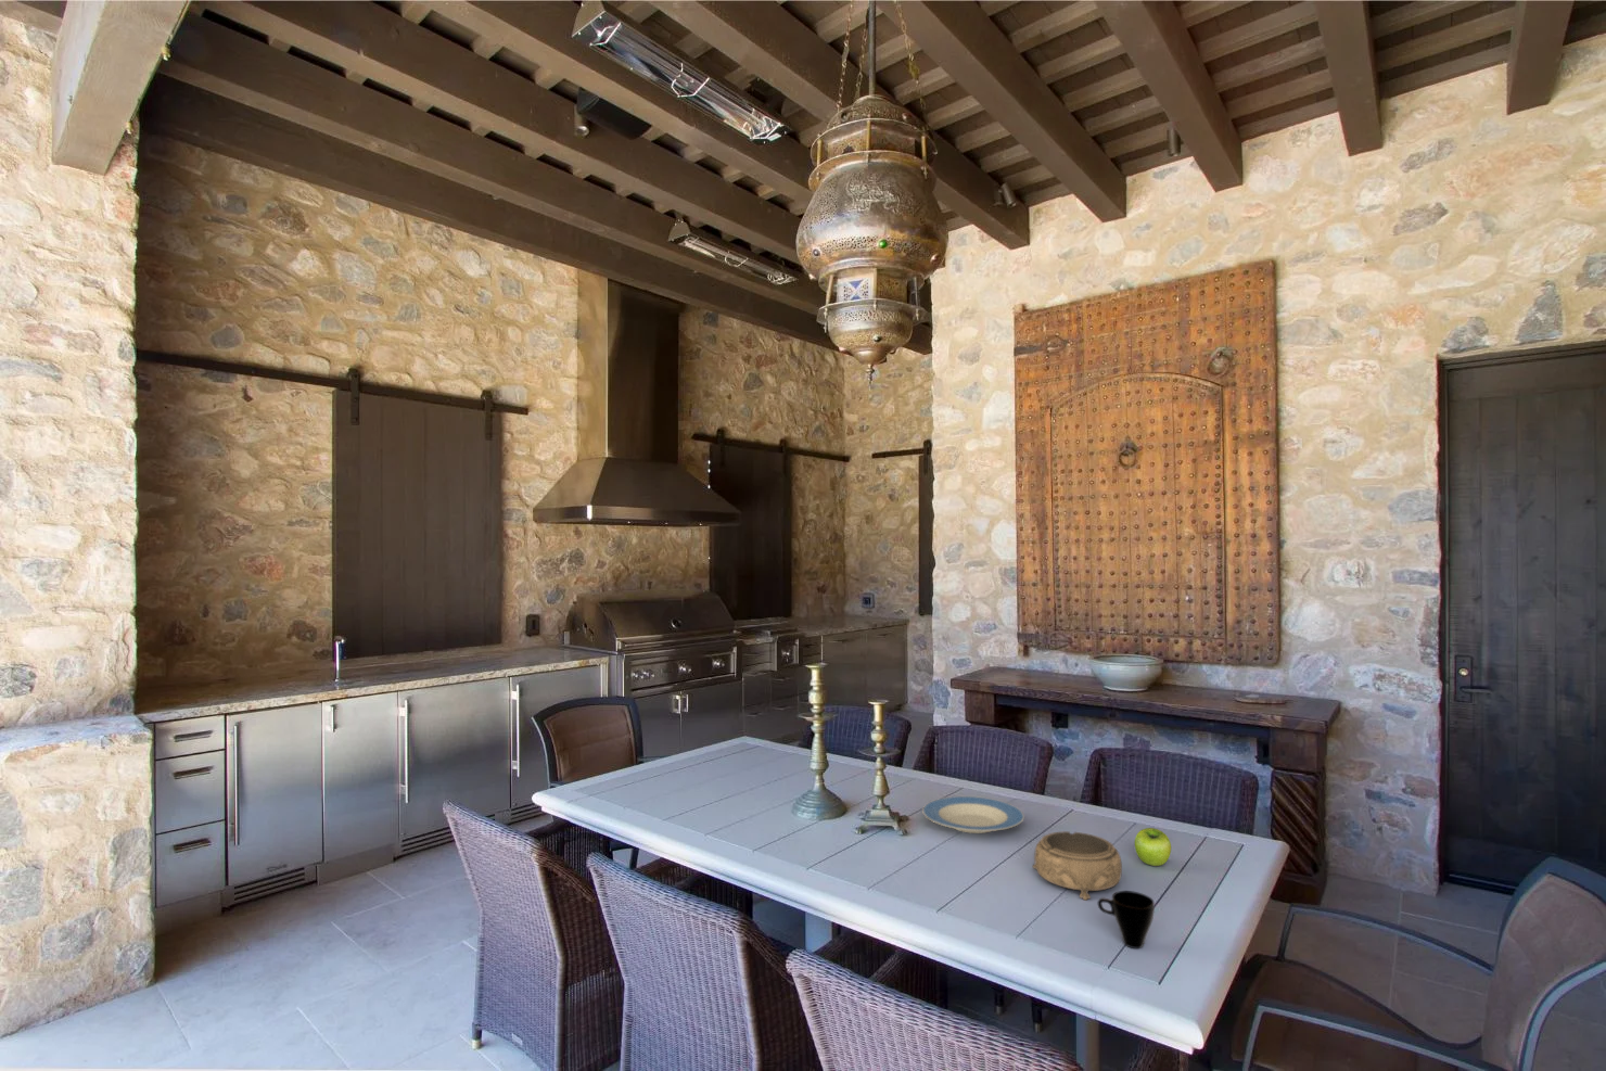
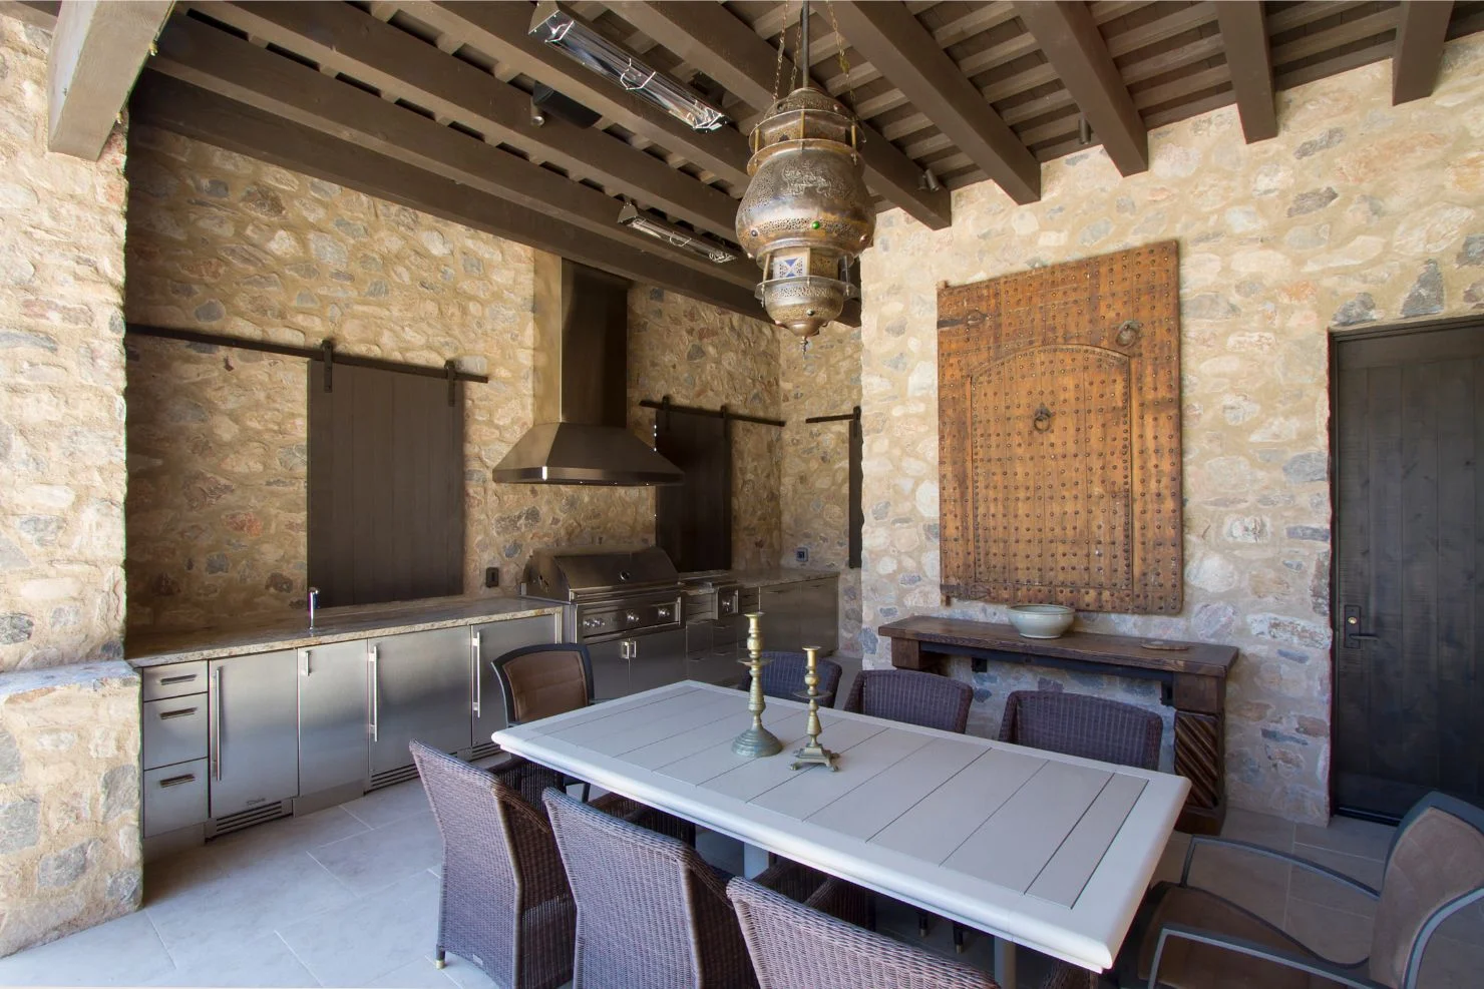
- fruit [1134,827,1172,867]
- decorative bowl [1031,830,1123,901]
- cup [1097,889,1156,949]
- plate [922,795,1025,834]
